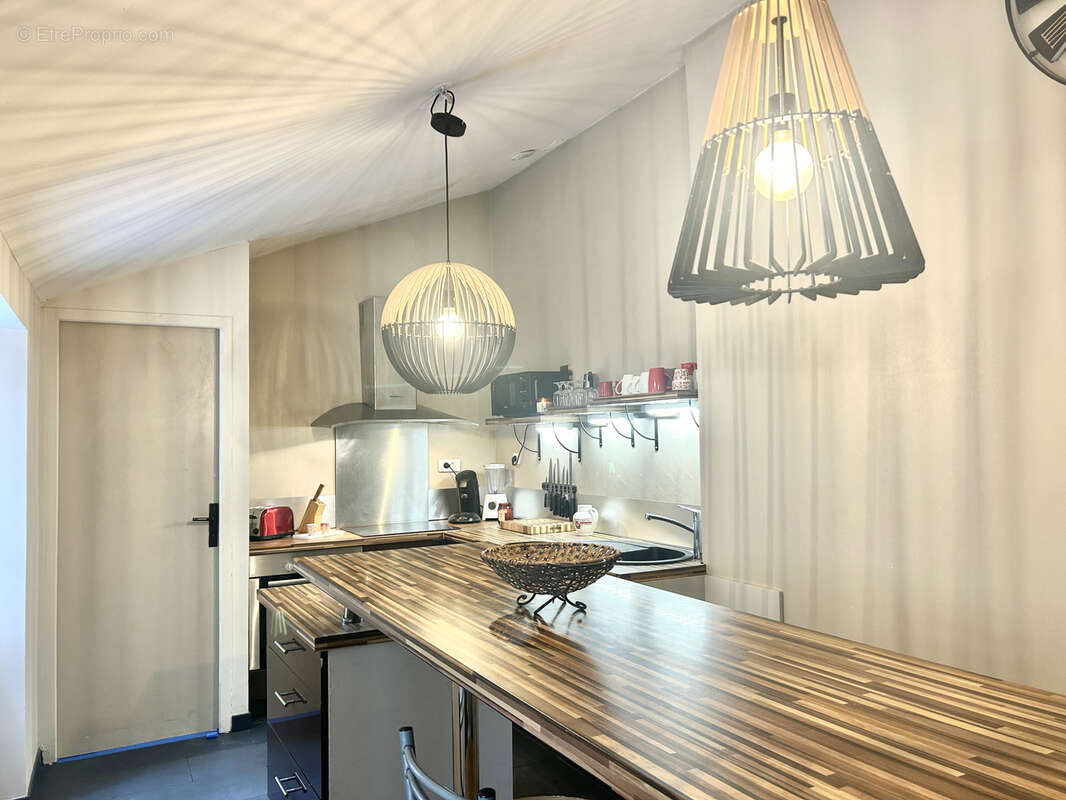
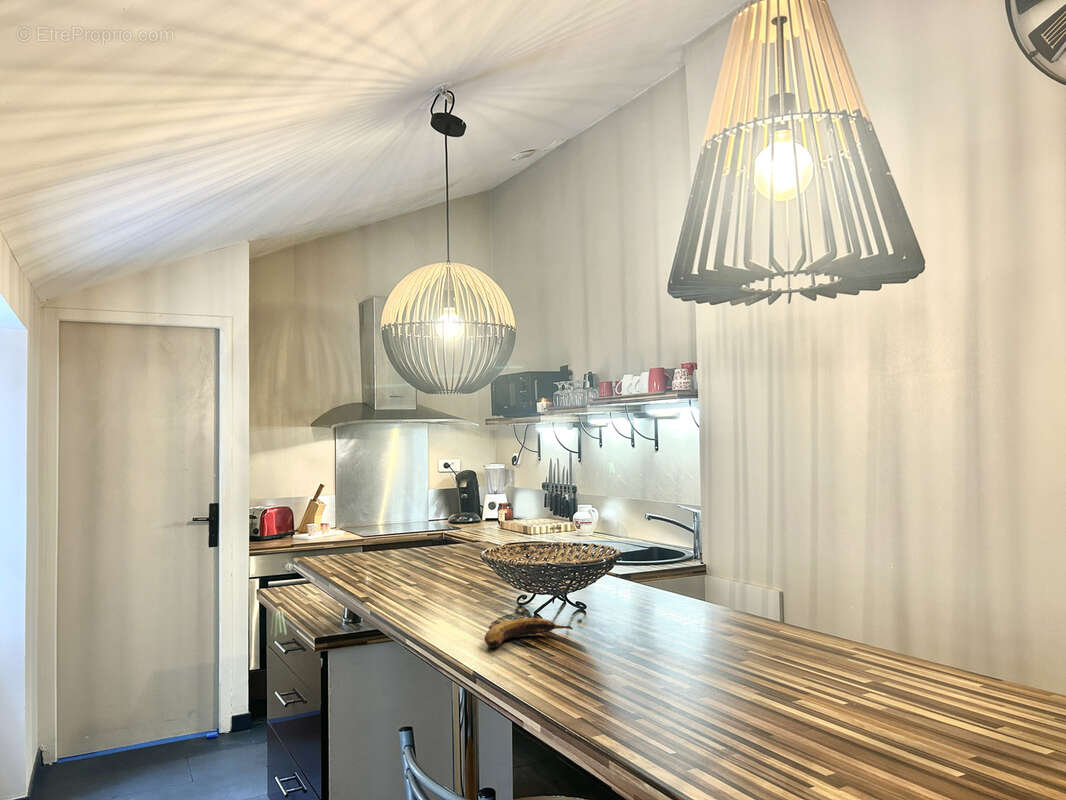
+ banana [484,617,574,649]
